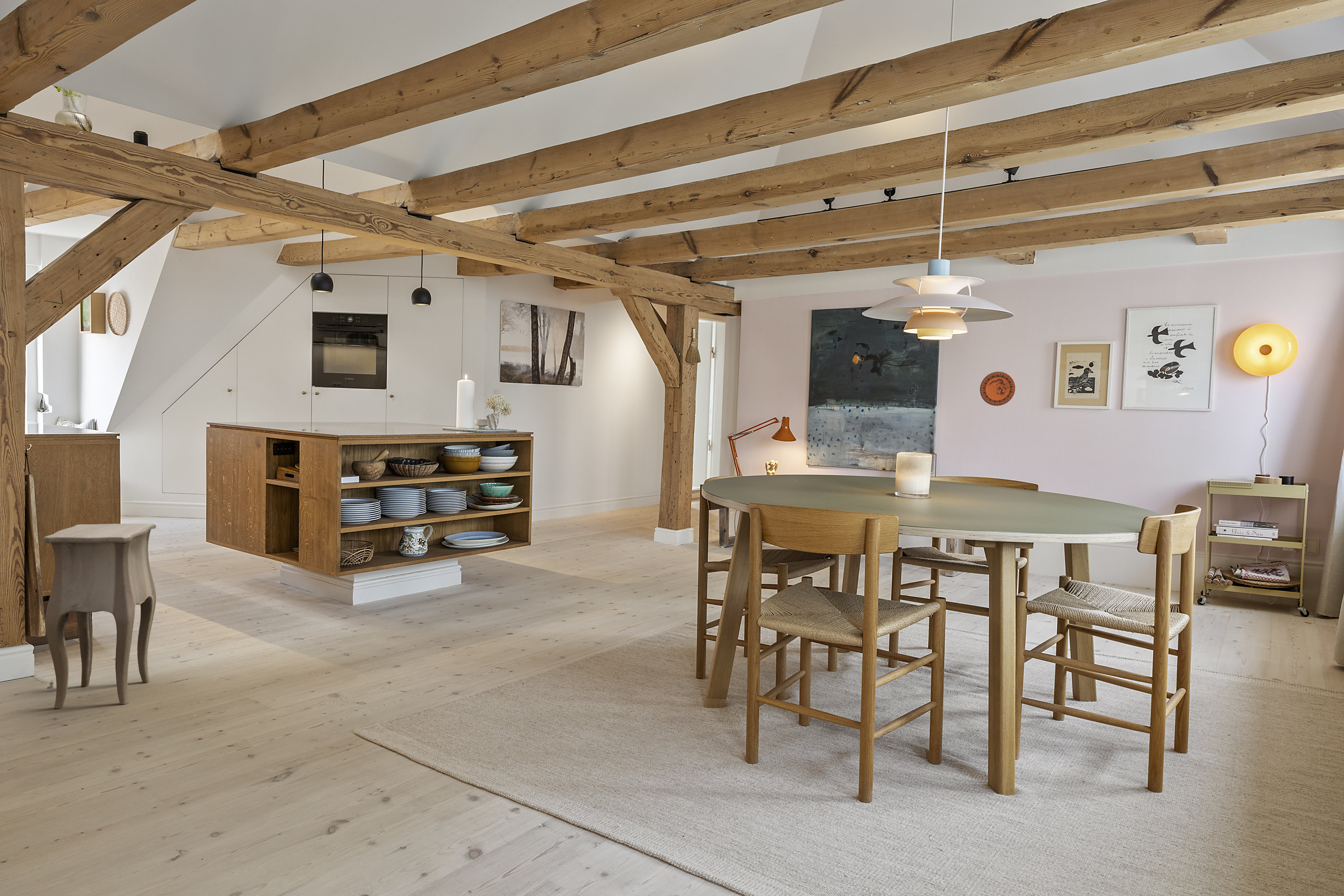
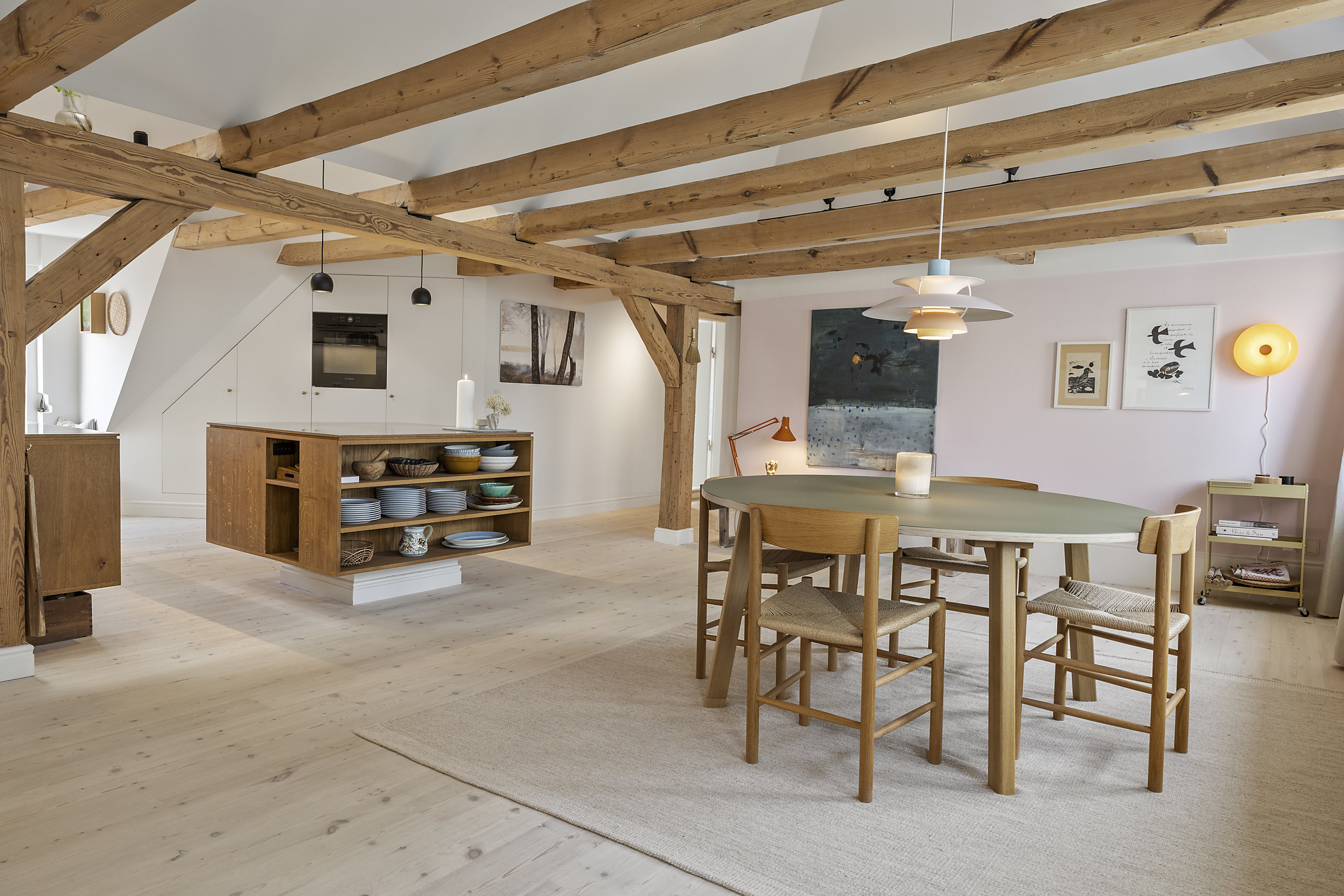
- decorative plate [979,371,1016,406]
- side table [43,523,157,709]
